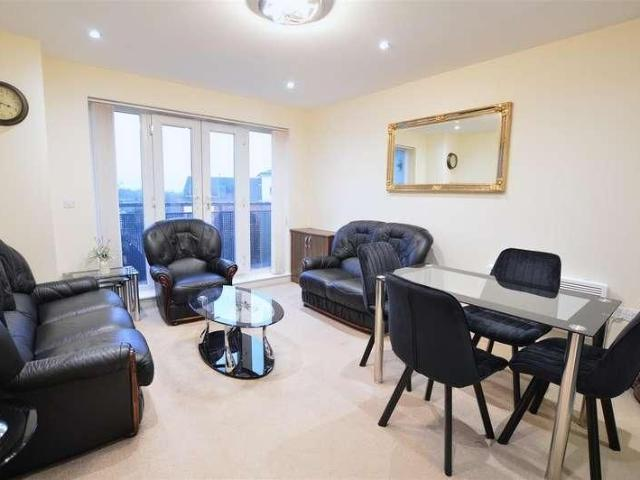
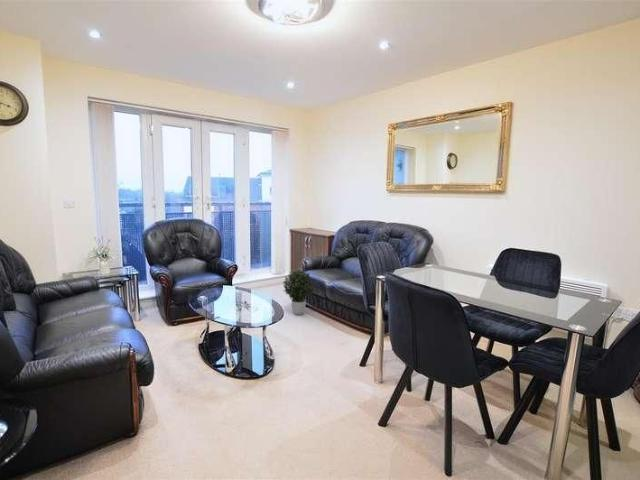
+ potted plant [282,268,315,316]
